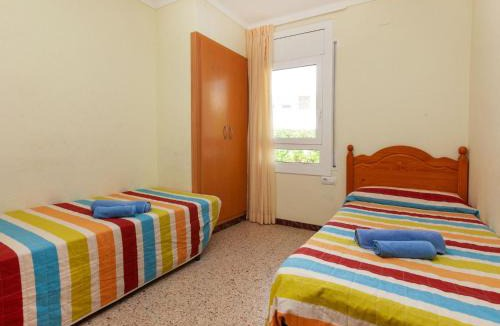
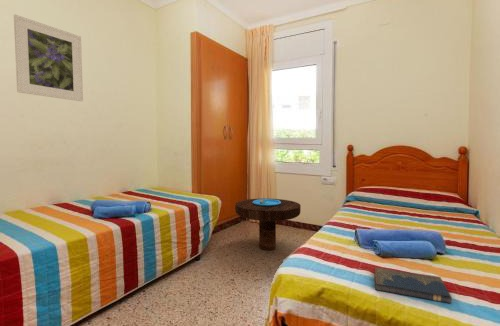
+ hardcover book [373,266,453,304]
+ side table [234,198,302,251]
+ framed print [13,14,84,102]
